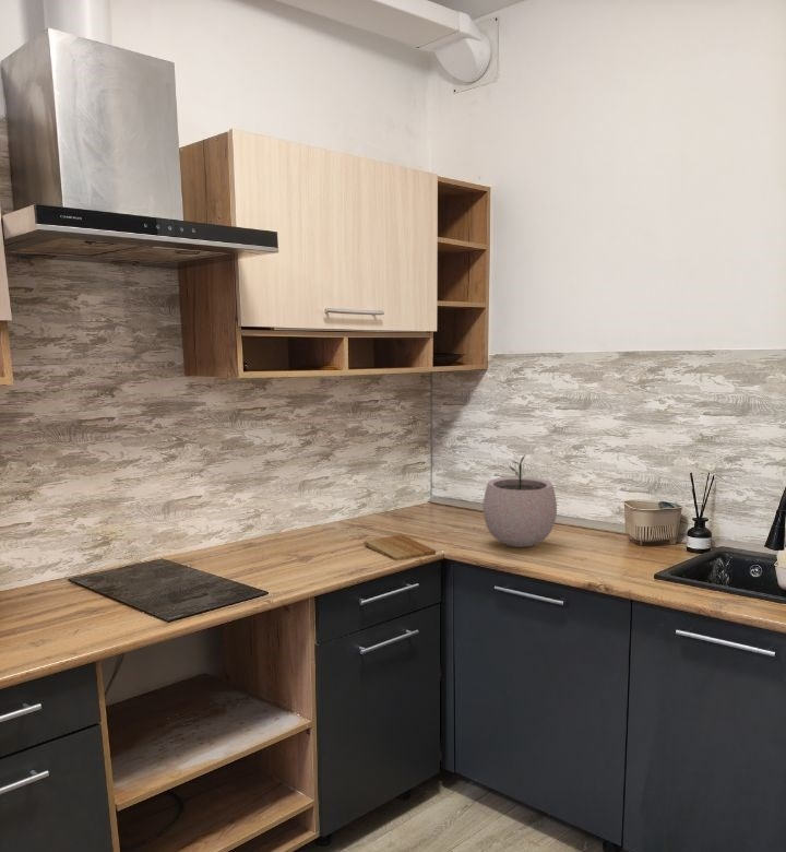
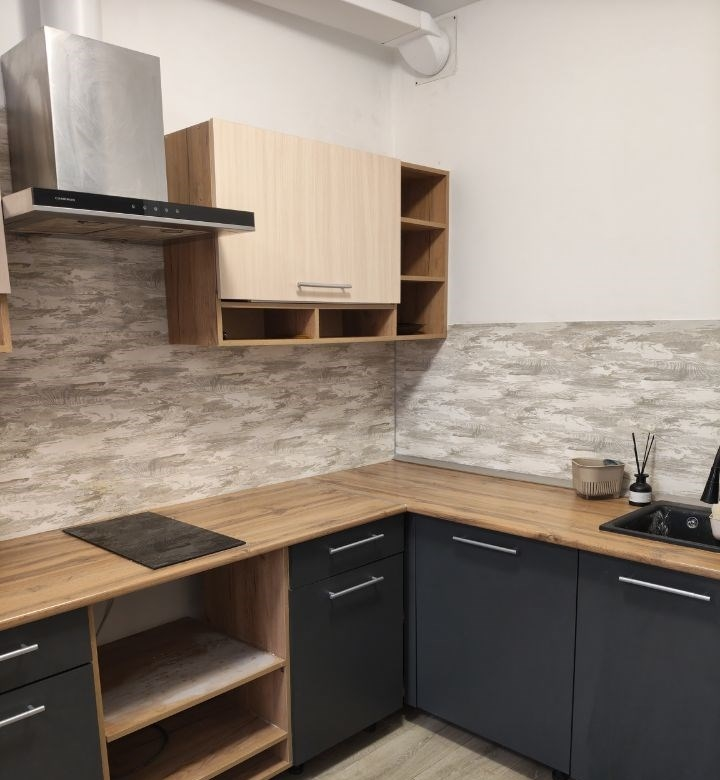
- cutting board [364,534,437,561]
- plant pot [483,454,558,548]
